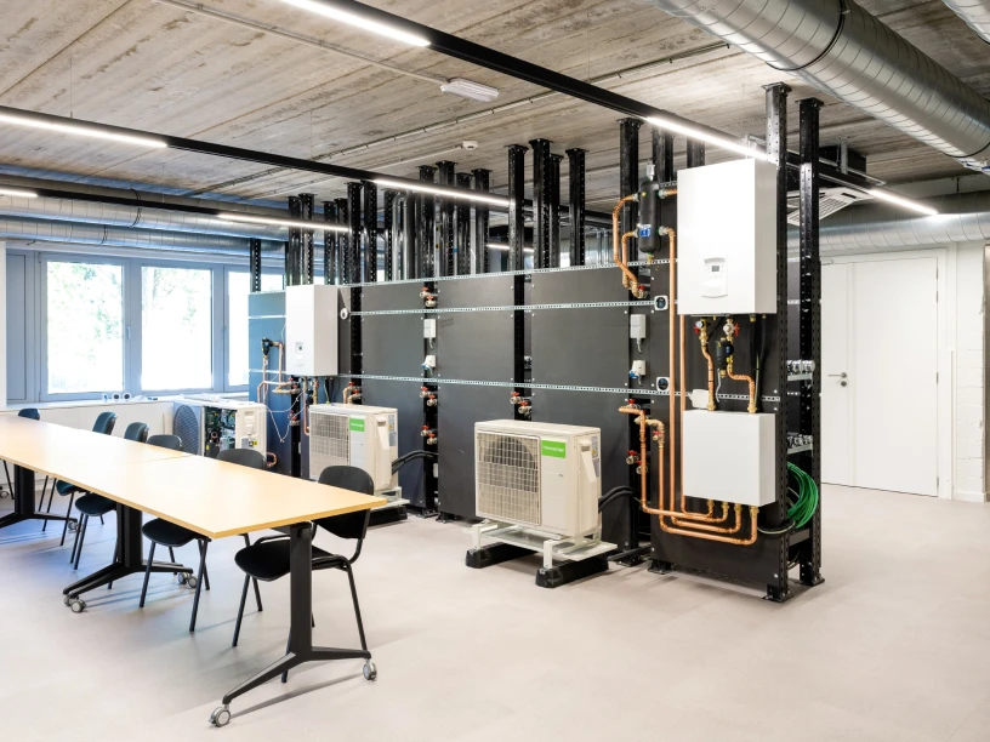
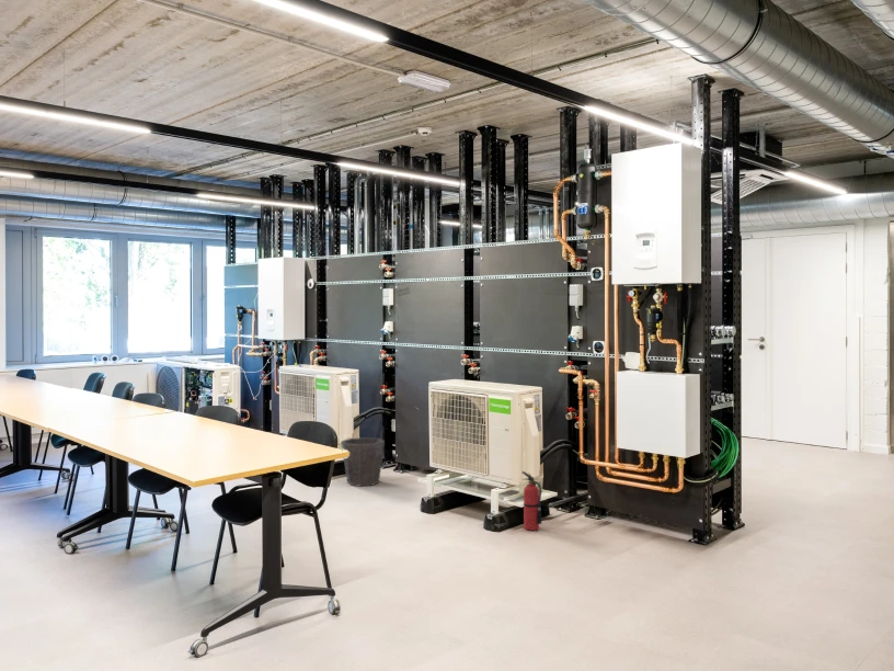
+ fire extinguisher [520,470,542,532]
+ waste bin [340,436,386,488]
